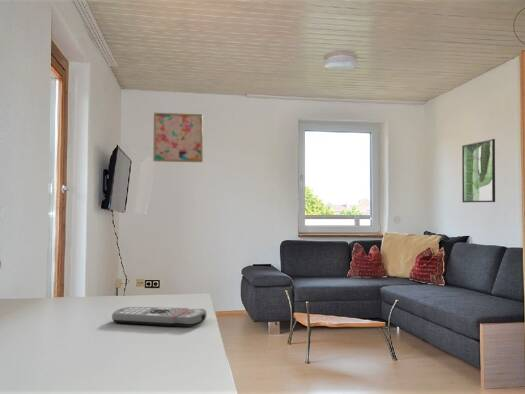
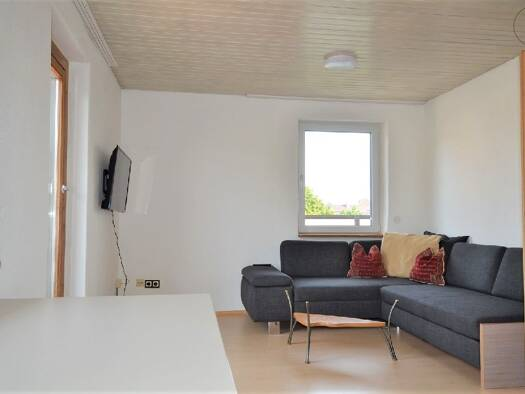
- wall art [152,112,204,163]
- remote control [111,306,208,328]
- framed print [461,138,496,203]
